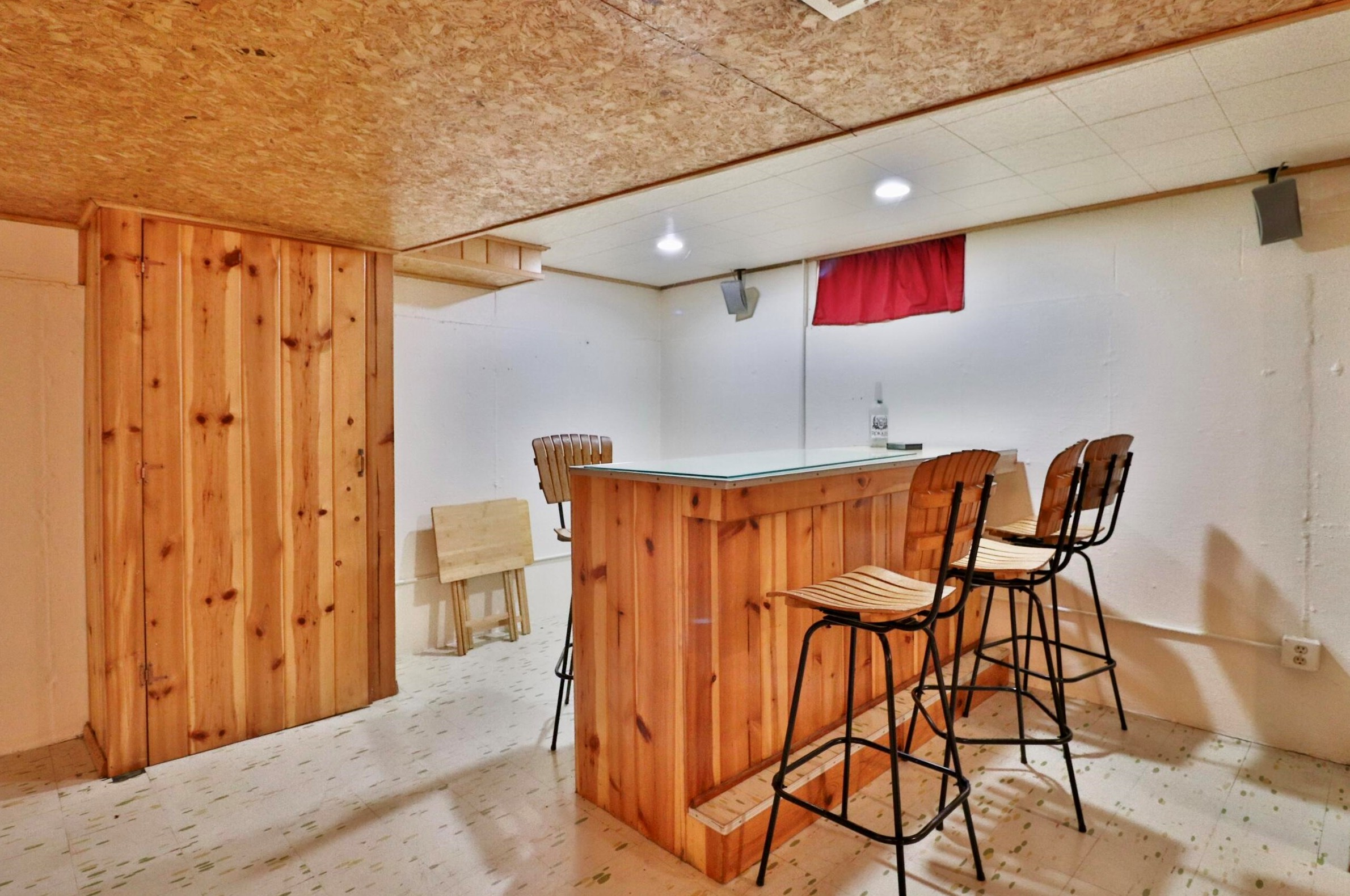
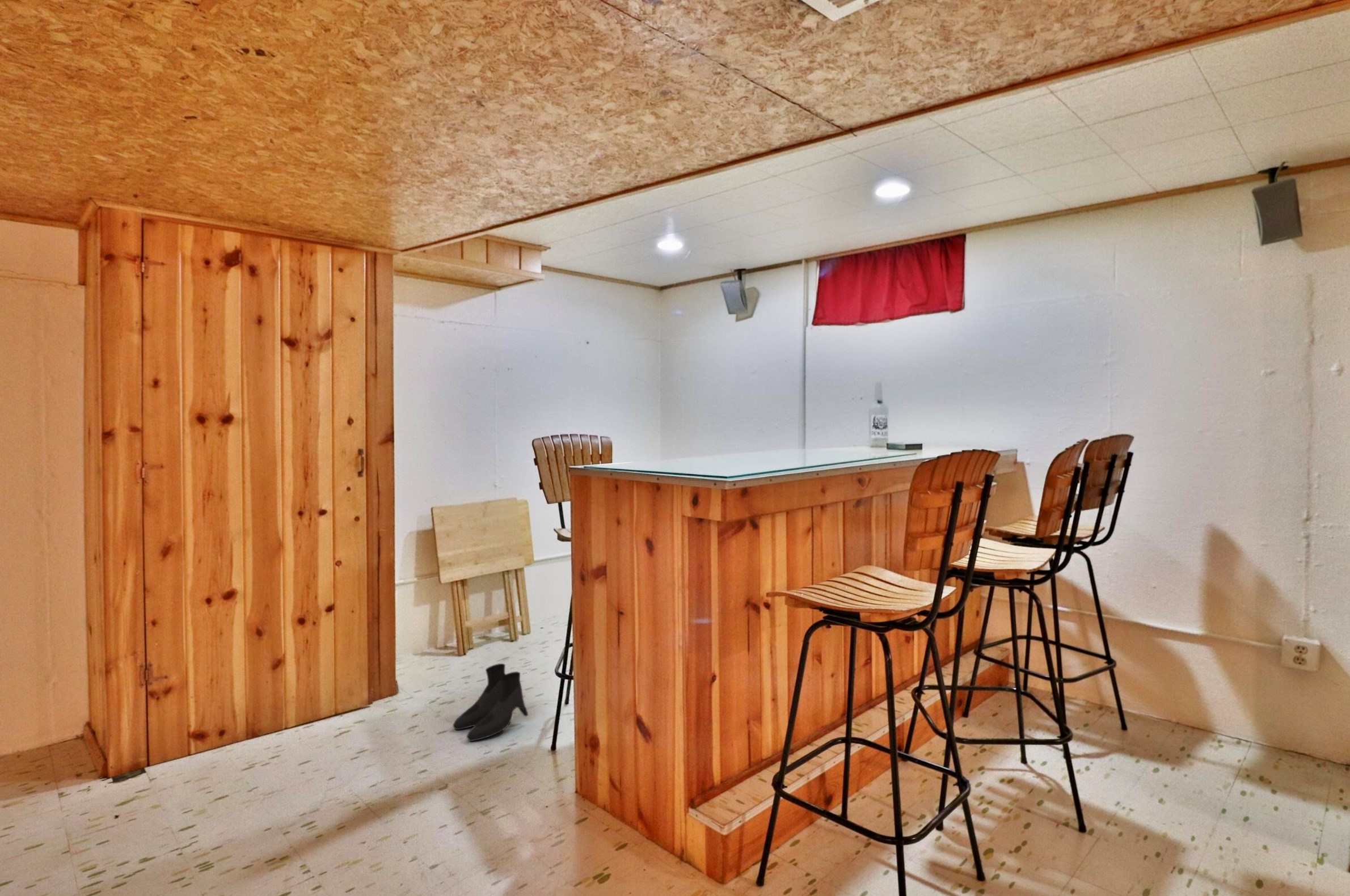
+ boots [452,663,529,742]
